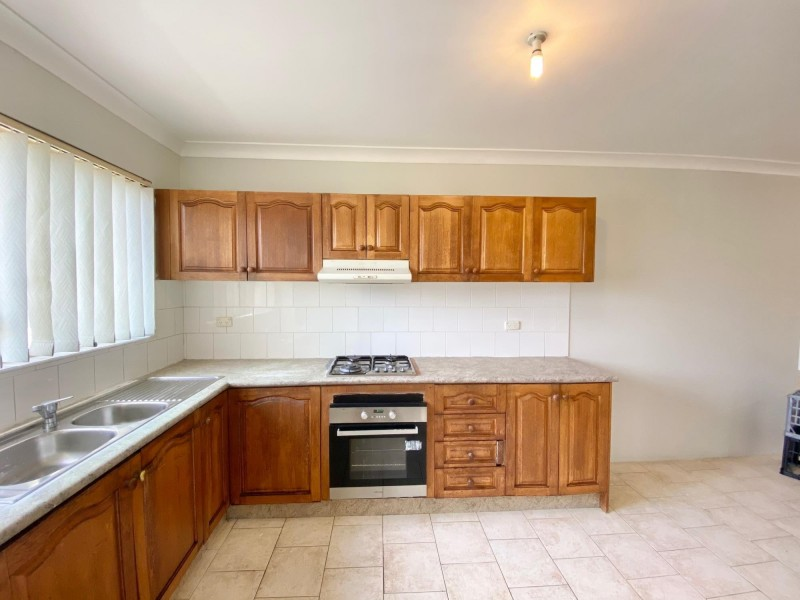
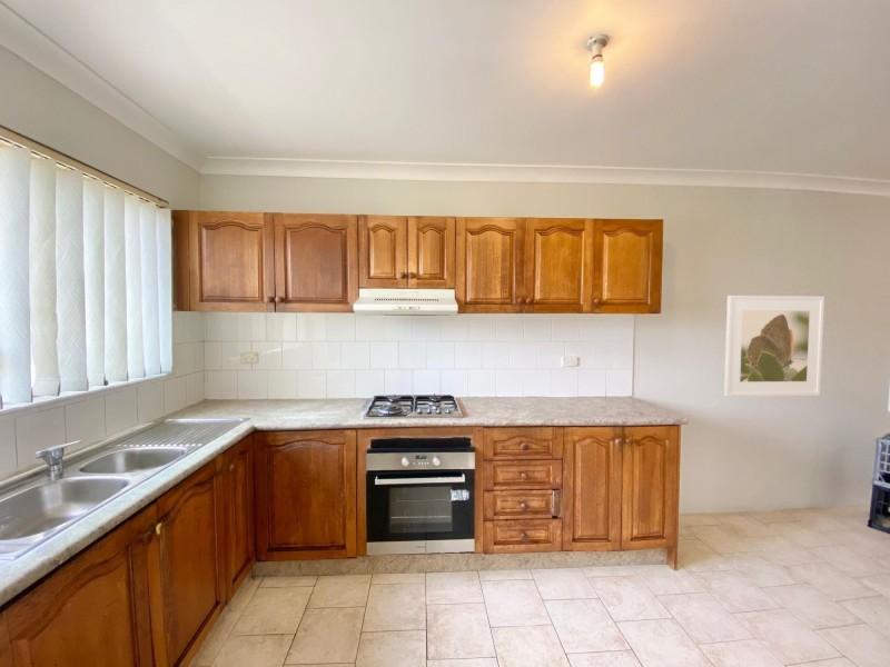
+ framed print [723,295,825,398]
